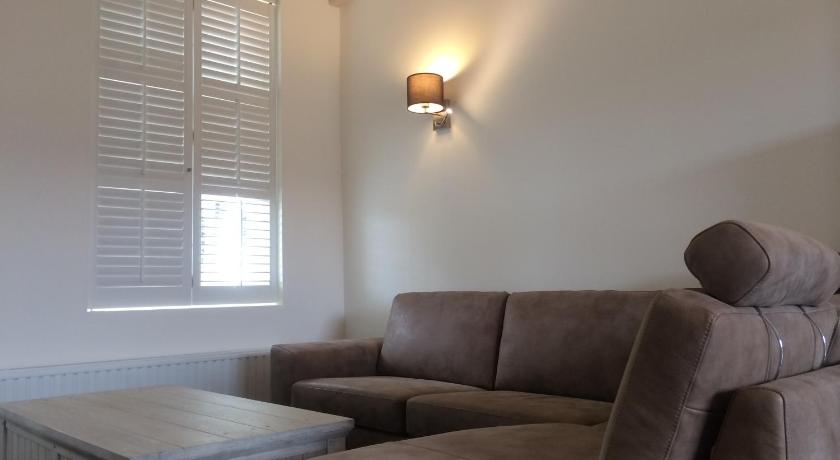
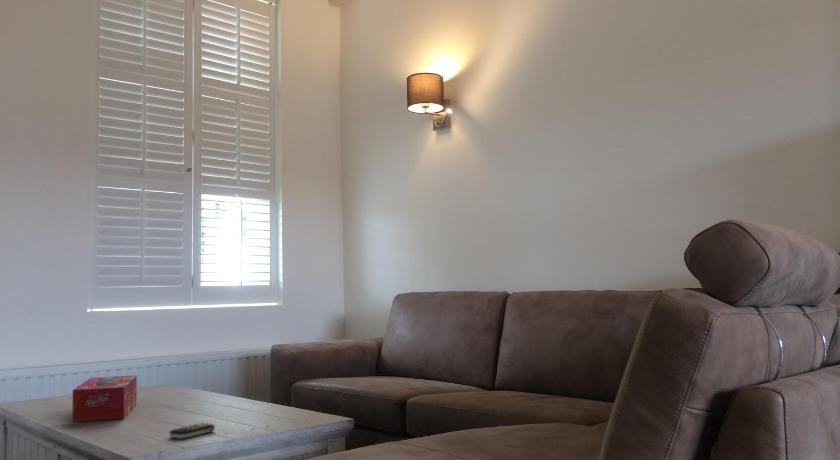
+ tissue box [71,375,138,423]
+ remote control [168,422,216,440]
